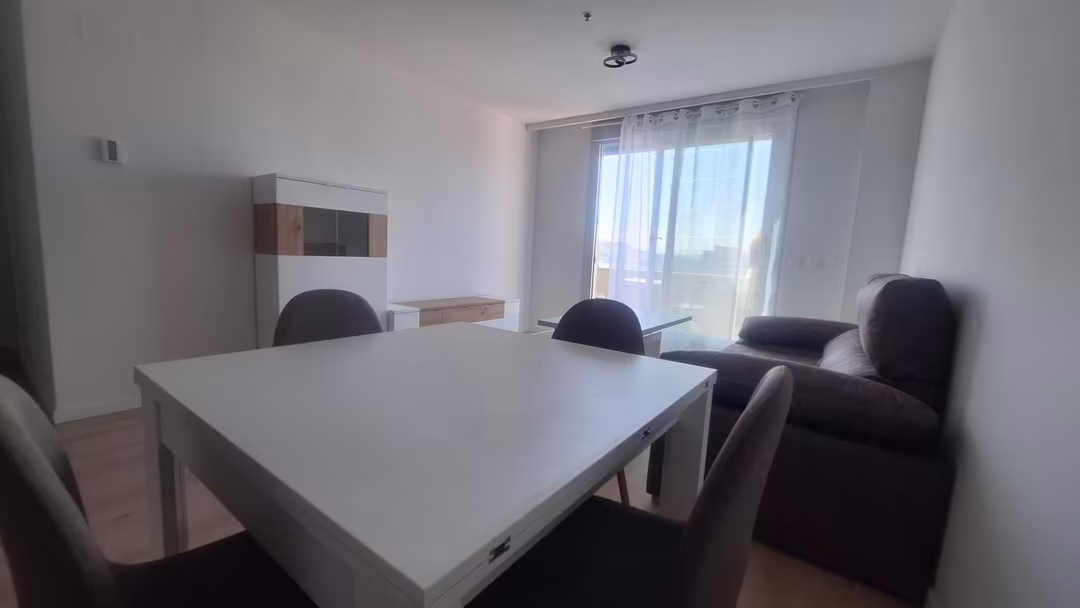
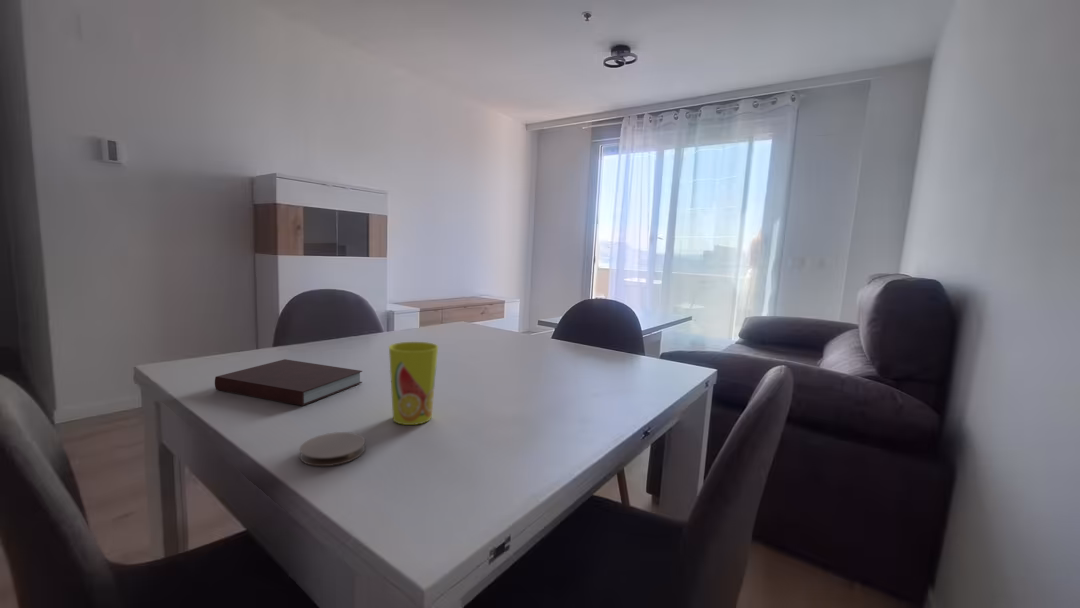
+ notebook [214,358,363,407]
+ cup [388,341,439,426]
+ coaster [299,431,366,467]
